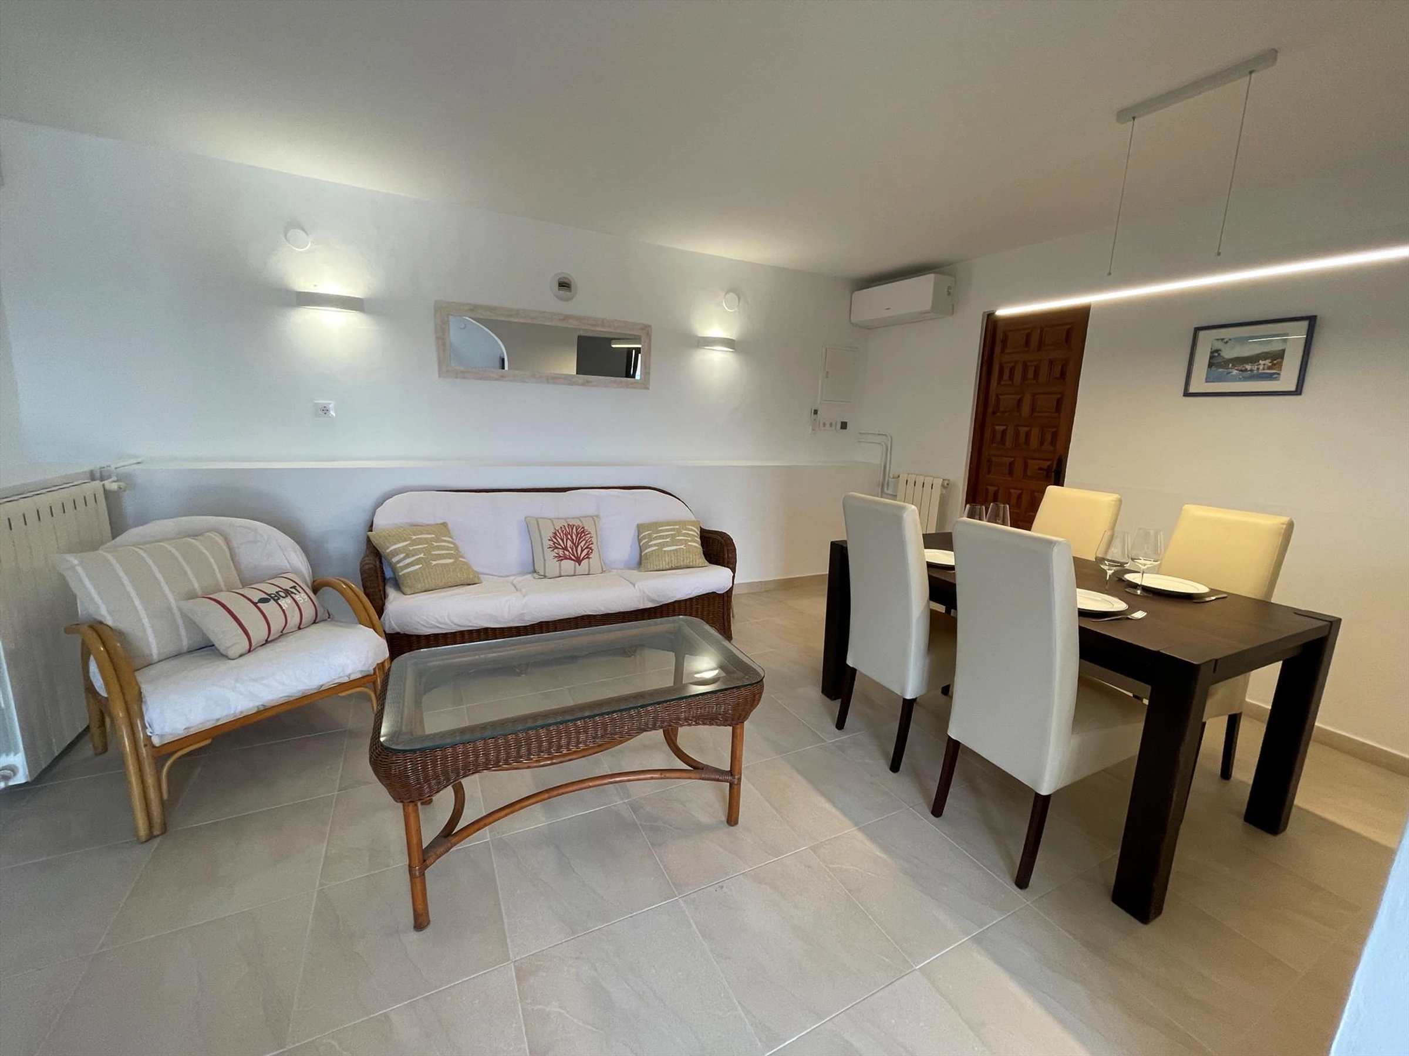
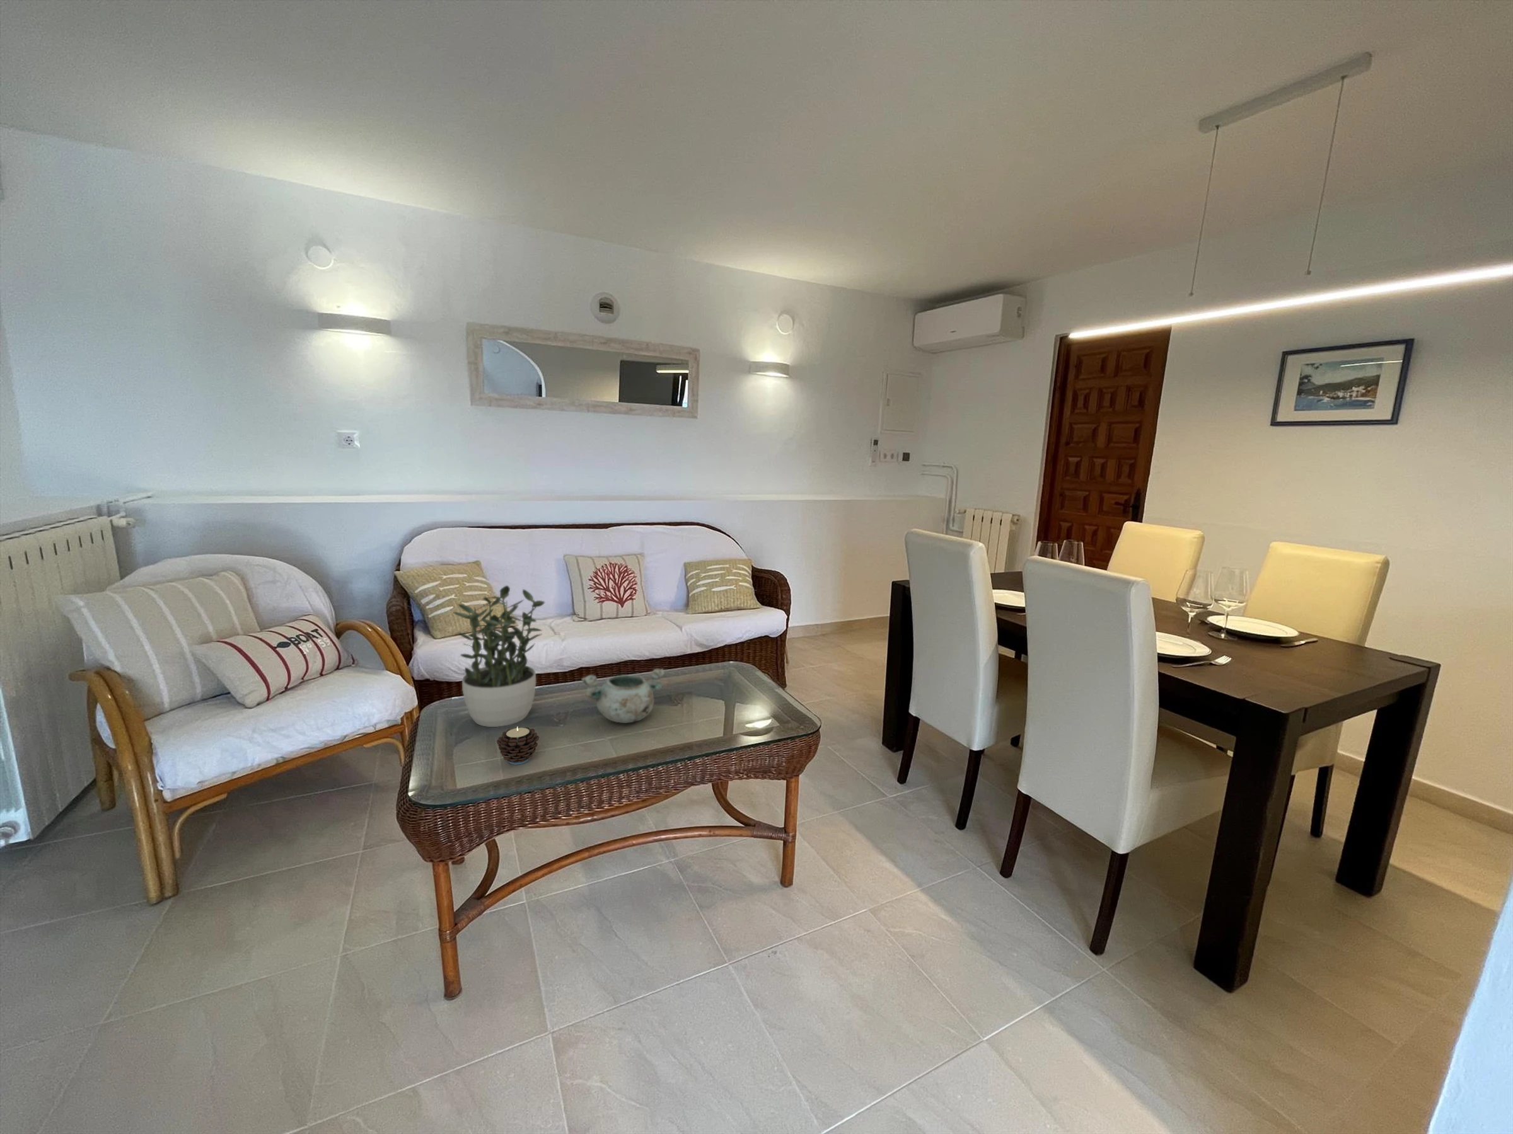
+ candle [496,725,540,766]
+ potted plant [452,585,546,728]
+ decorative bowl [580,668,666,724]
